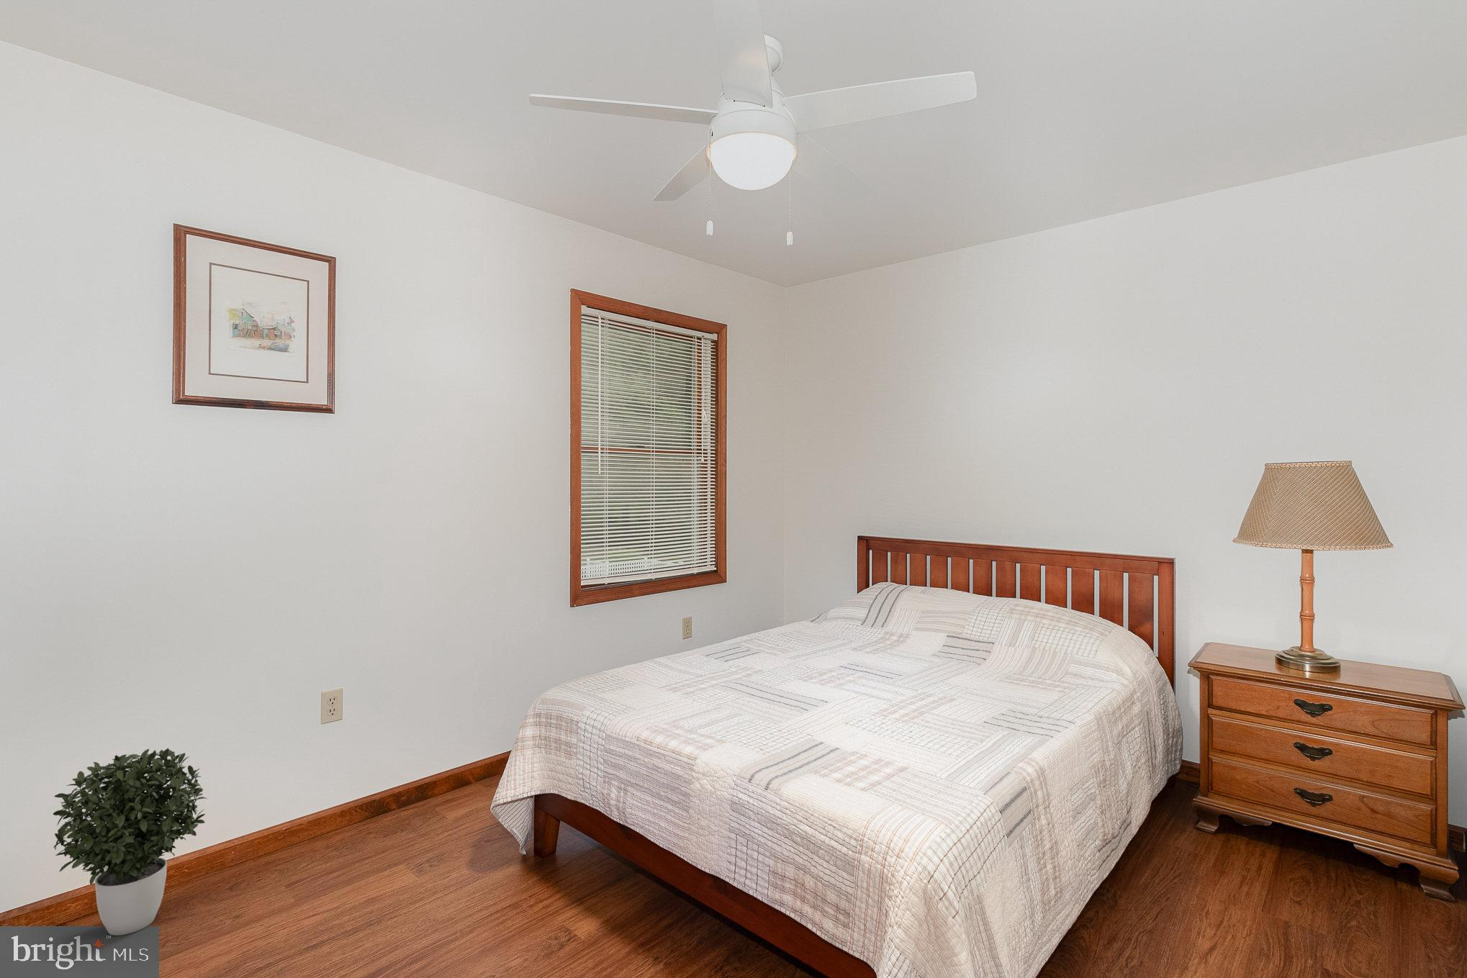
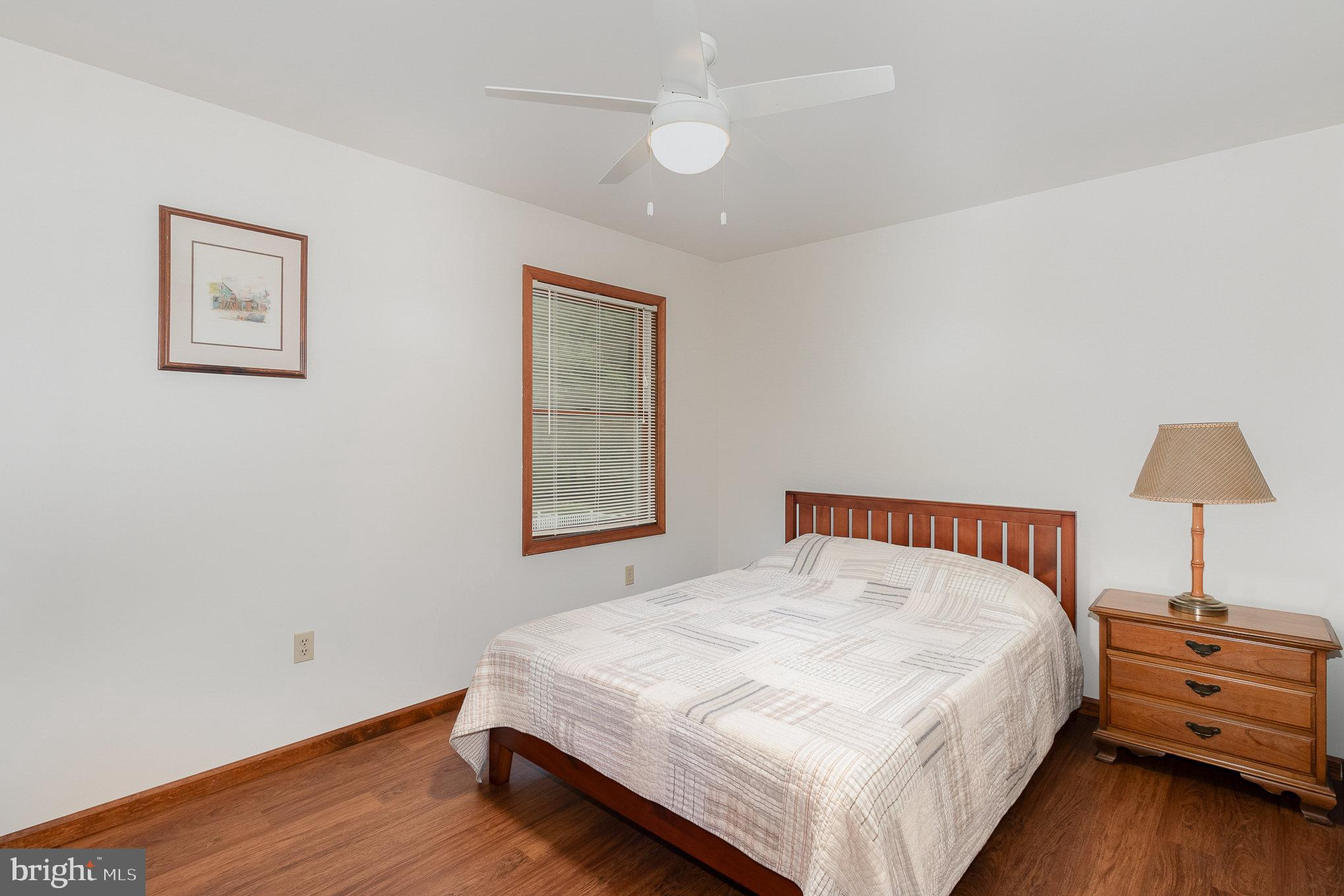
- potted plant [52,748,208,937]
